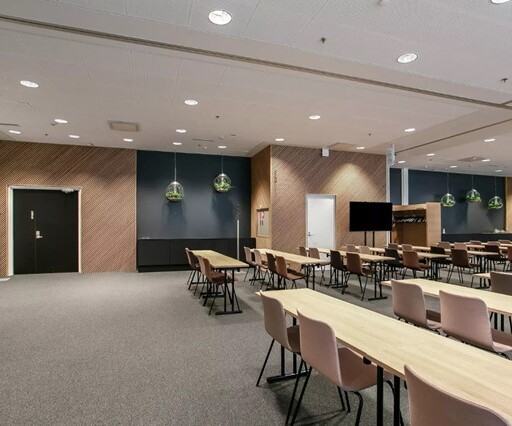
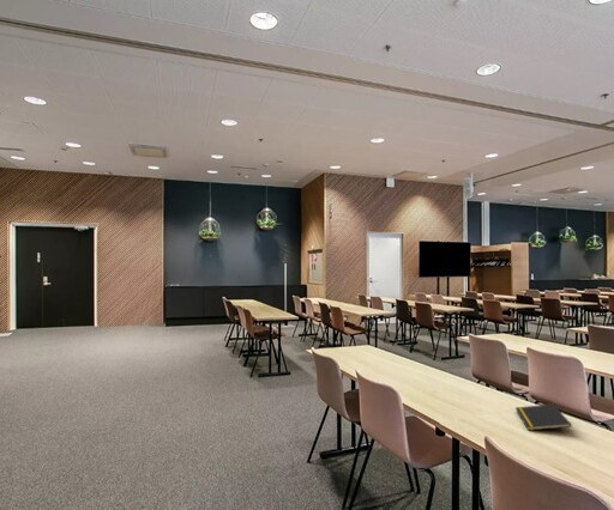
+ notepad [514,403,573,431]
